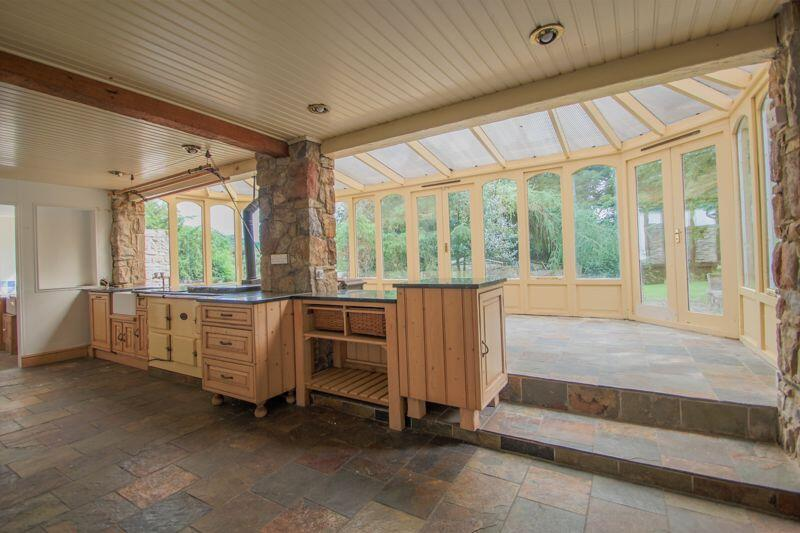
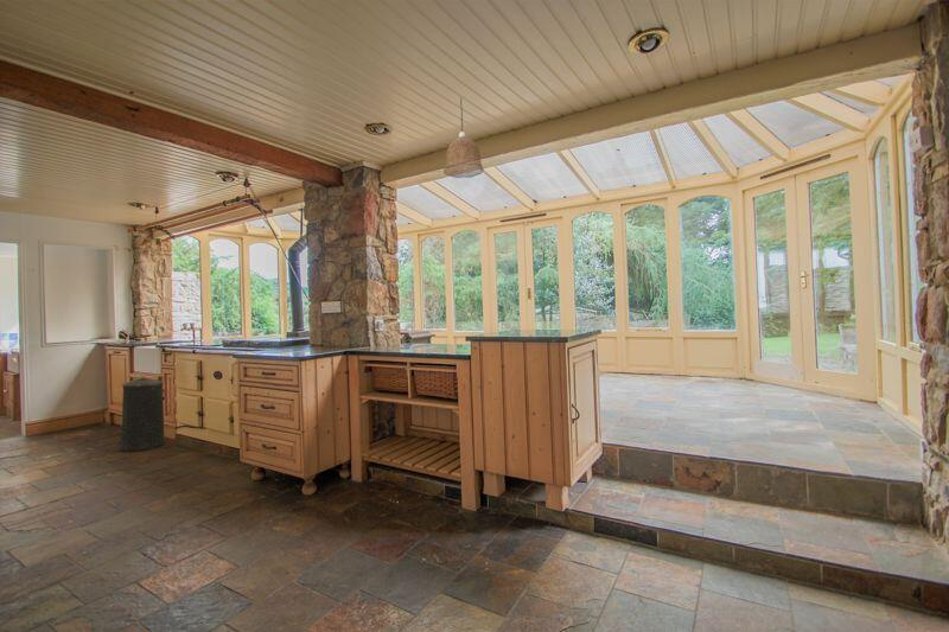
+ pendant lamp [442,96,484,179]
+ trash can [117,376,166,453]
